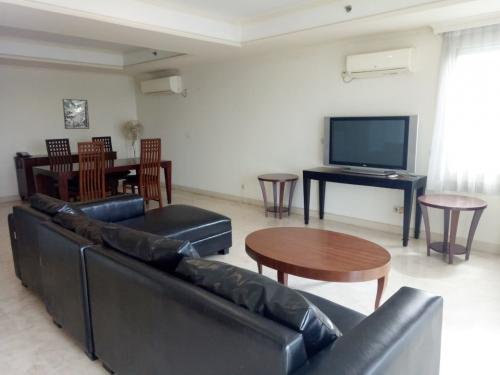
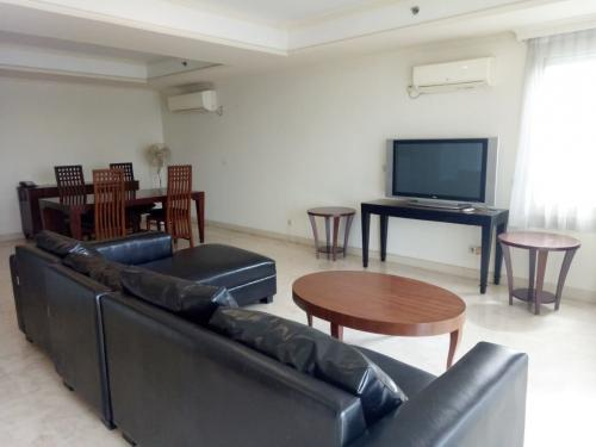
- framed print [62,98,90,130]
